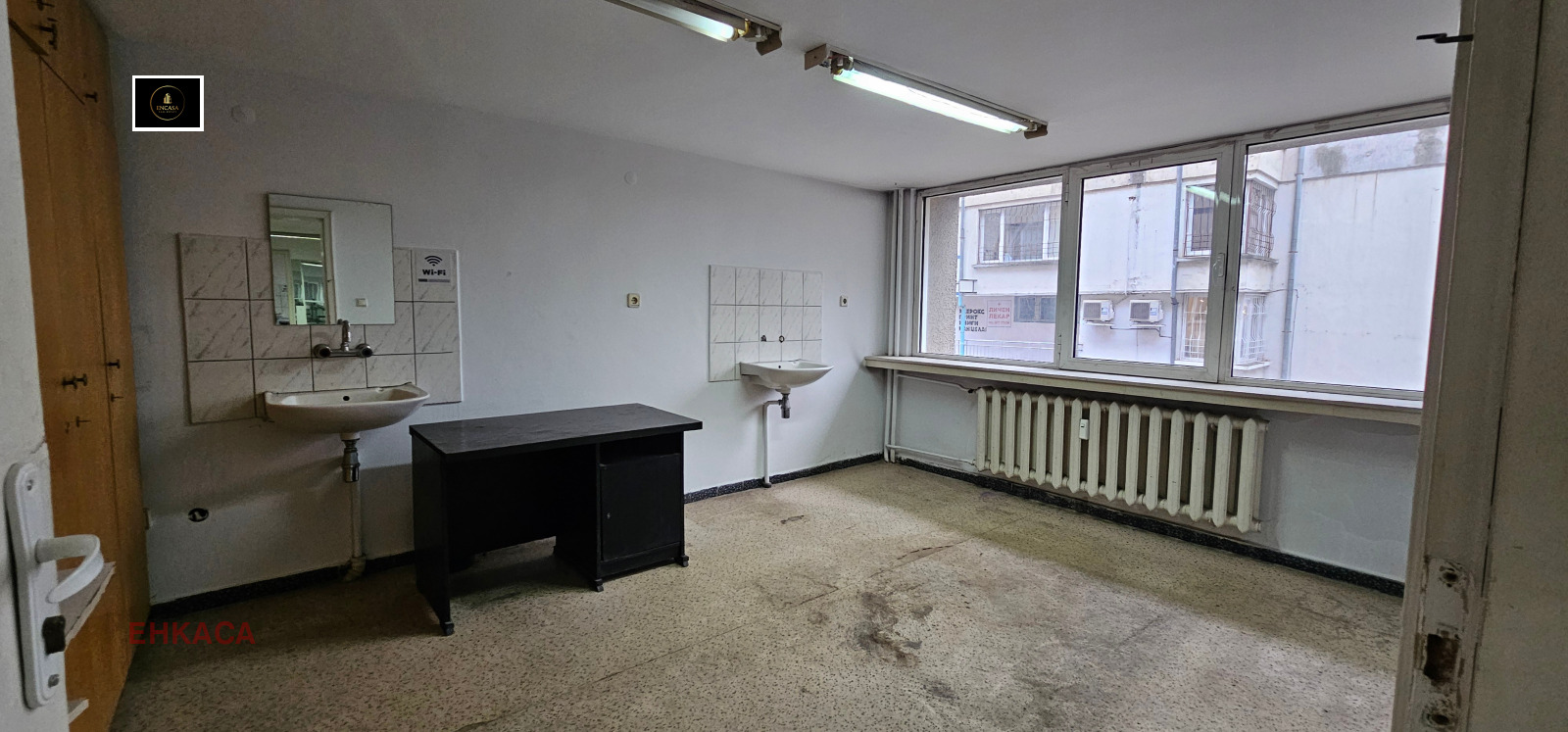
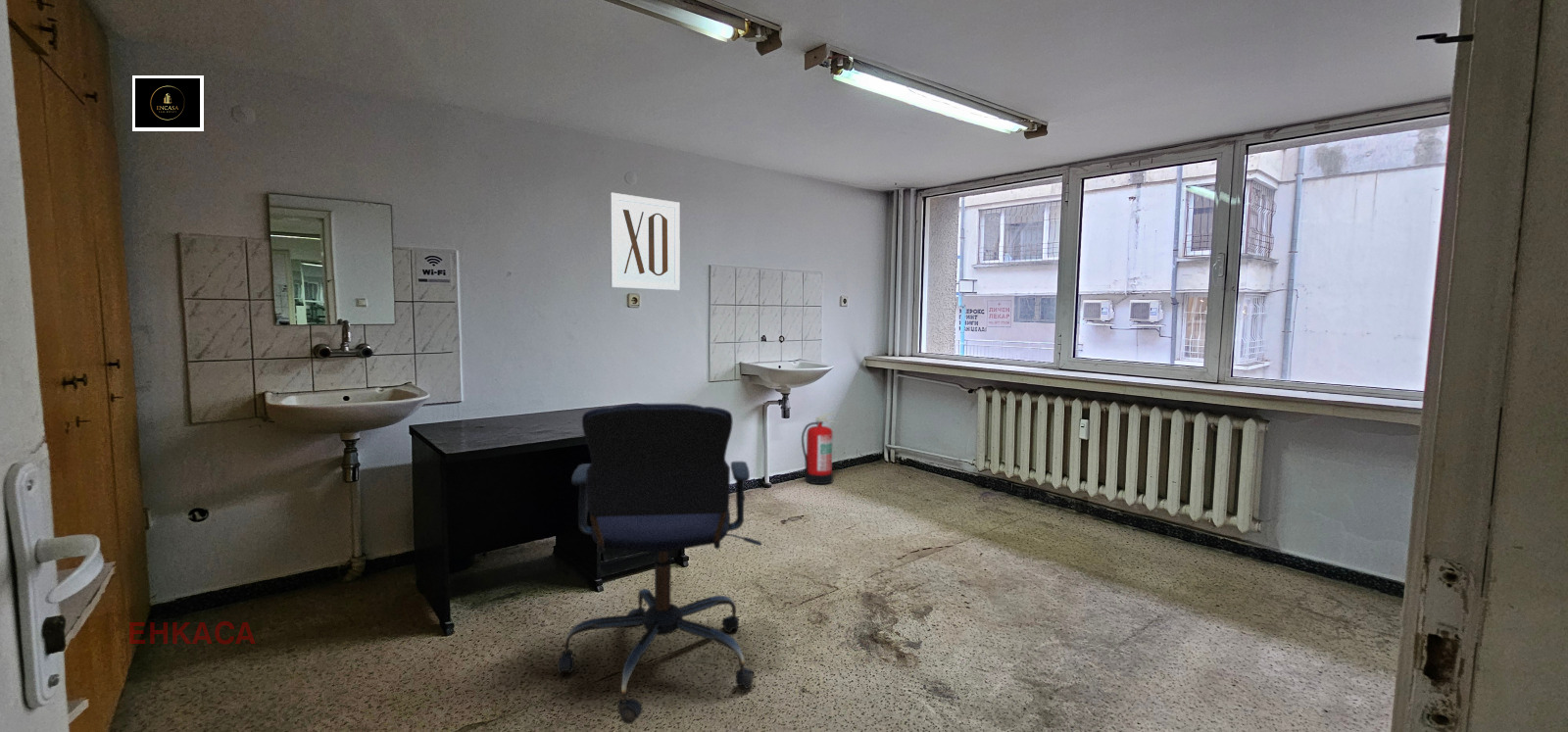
+ wall art [610,192,681,291]
+ fire extinguisher [801,412,839,485]
+ office chair [557,403,762,725]
